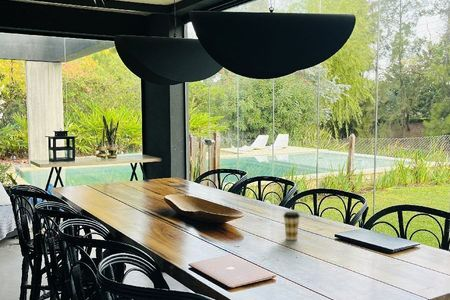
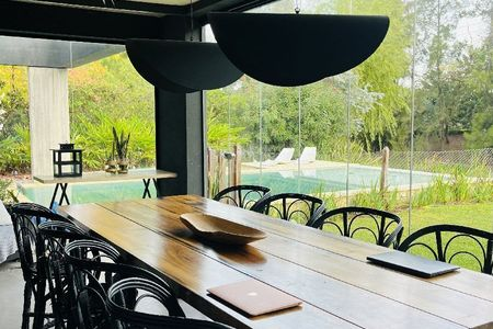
- coffee cup [282,211,301,241]
